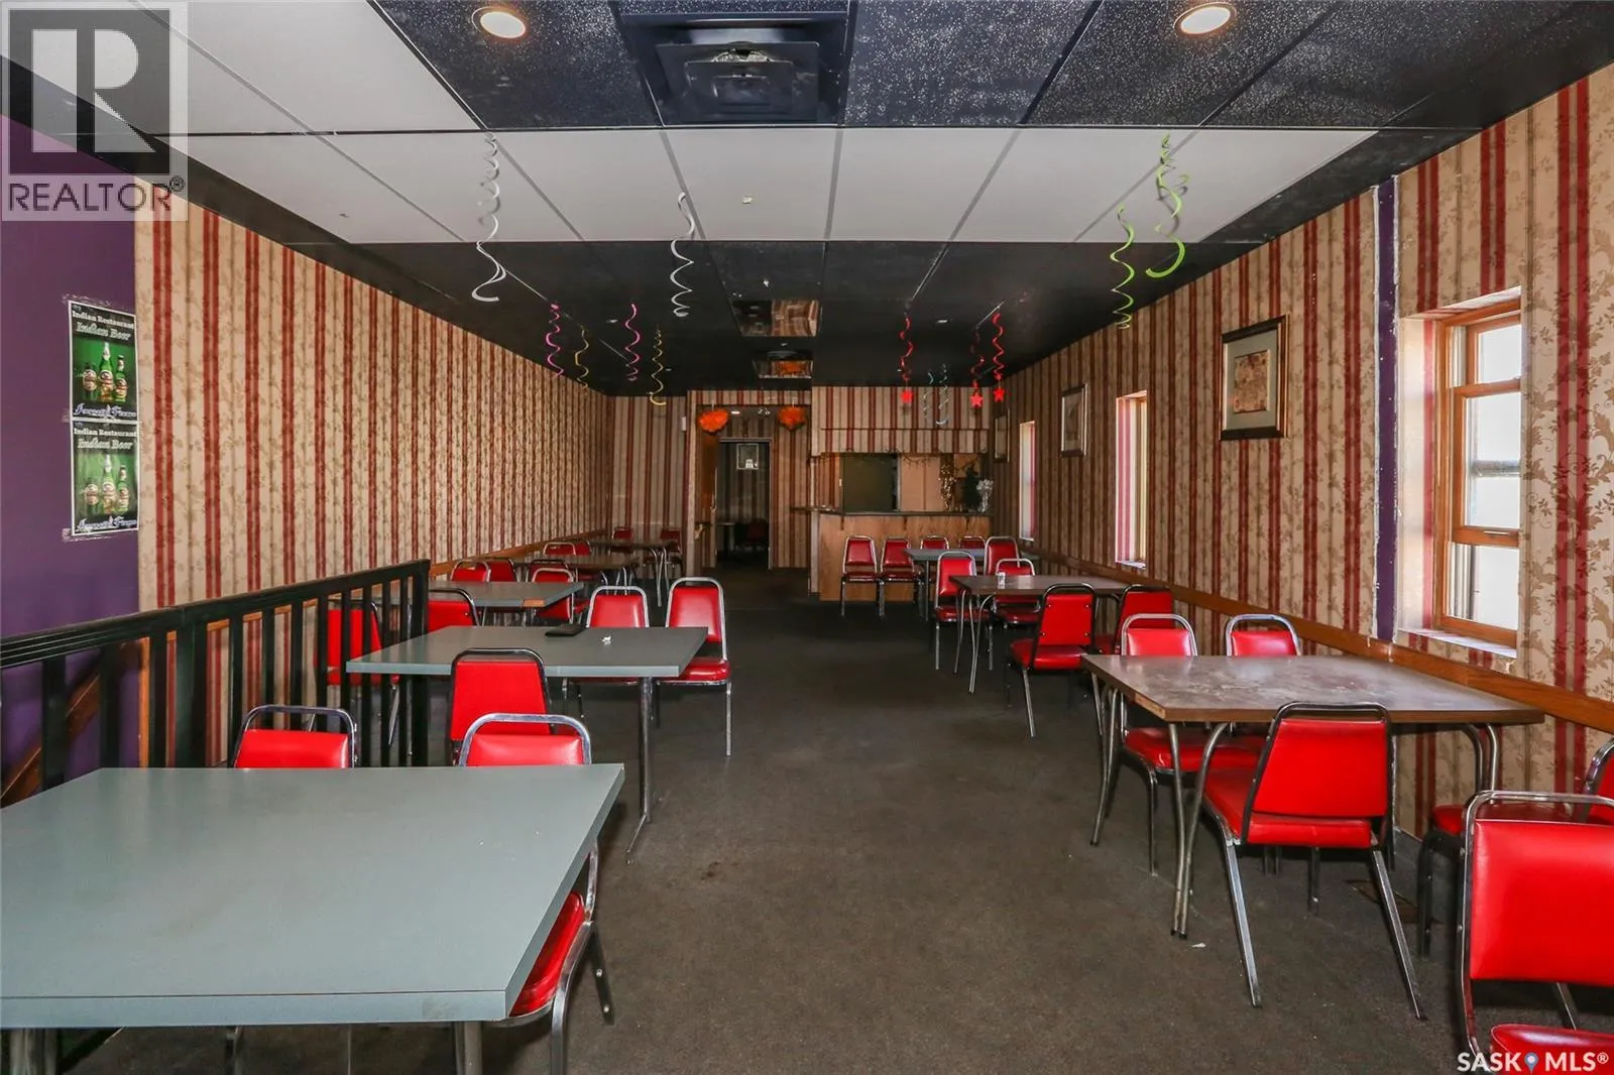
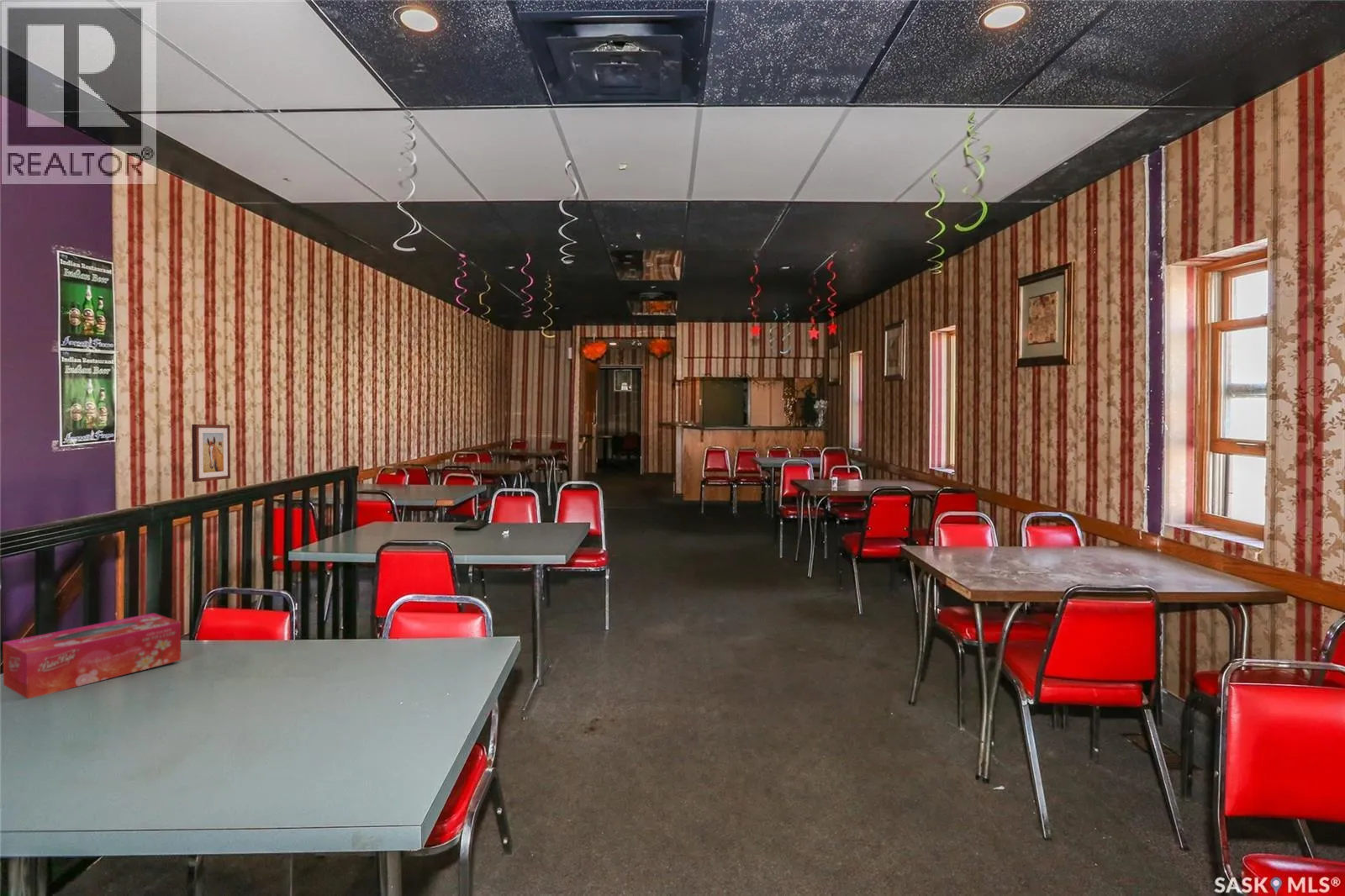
+ wall art [191,424,231,482]
+ tissue box [2,612,182,700]
